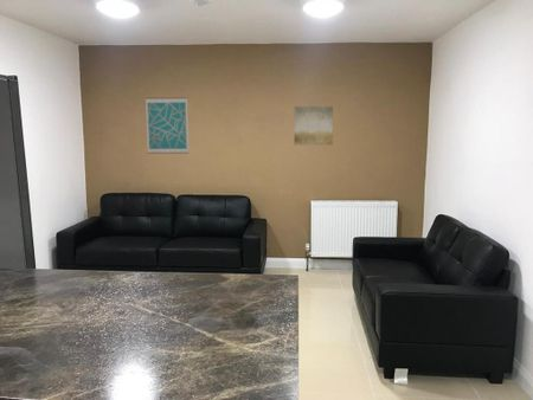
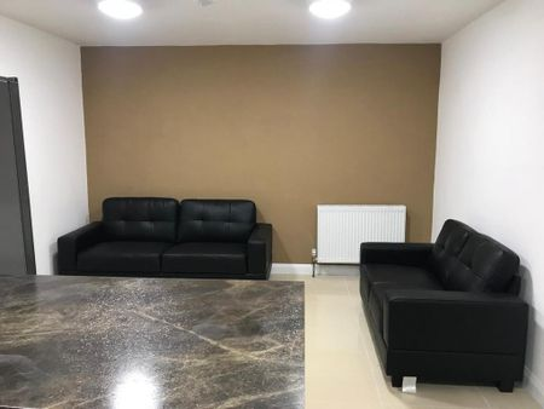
- wall art [294,105,334,146]
- wall art [145,96,190,155]
